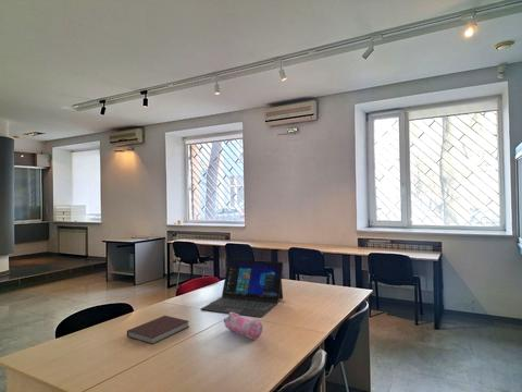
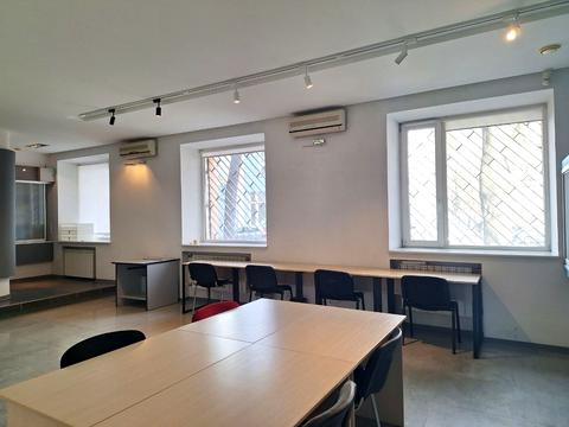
- pencil case [222,313,263,341]
- notebook [126,315,189,345]
- laptop [199,258,285,318]
